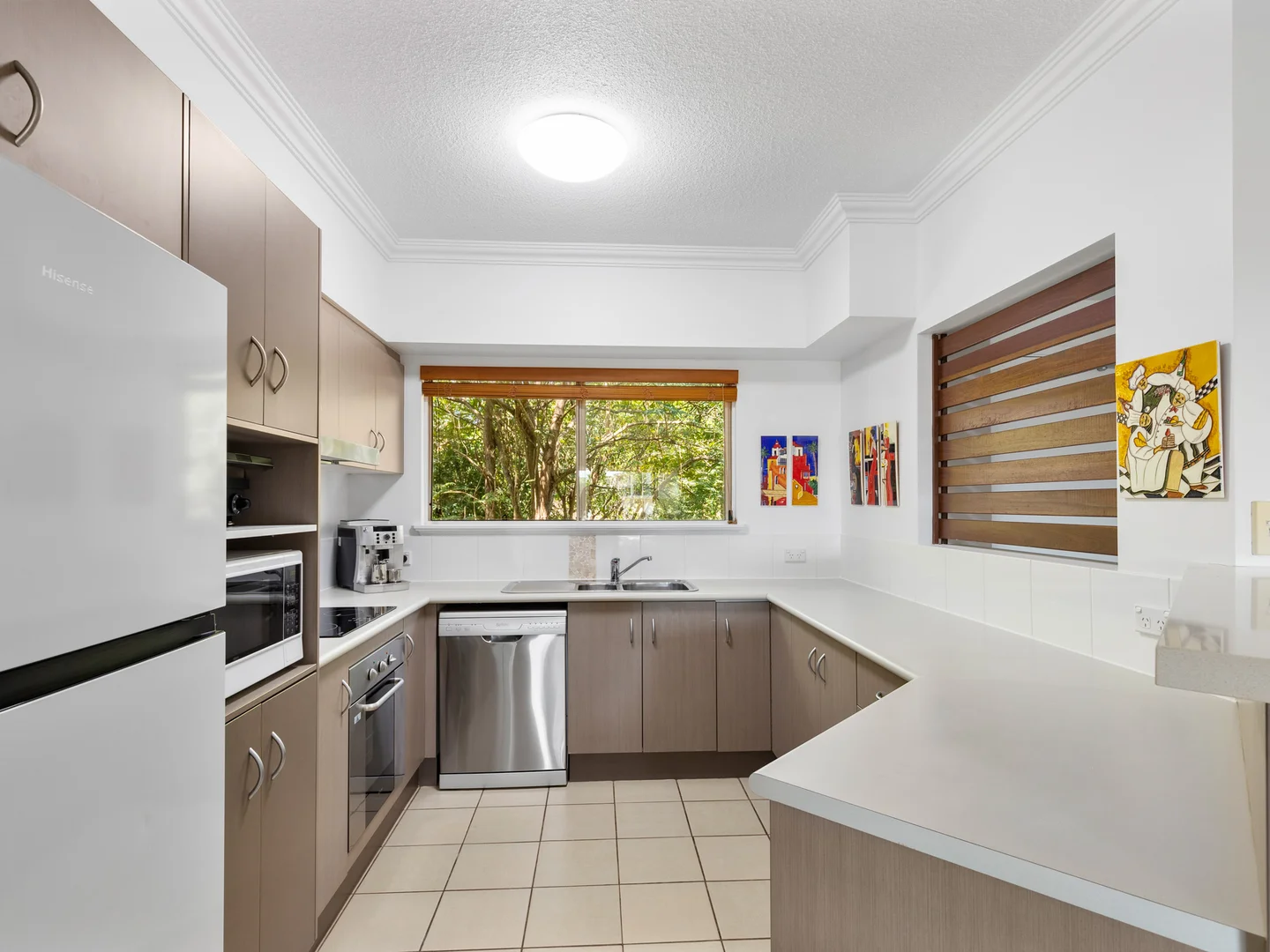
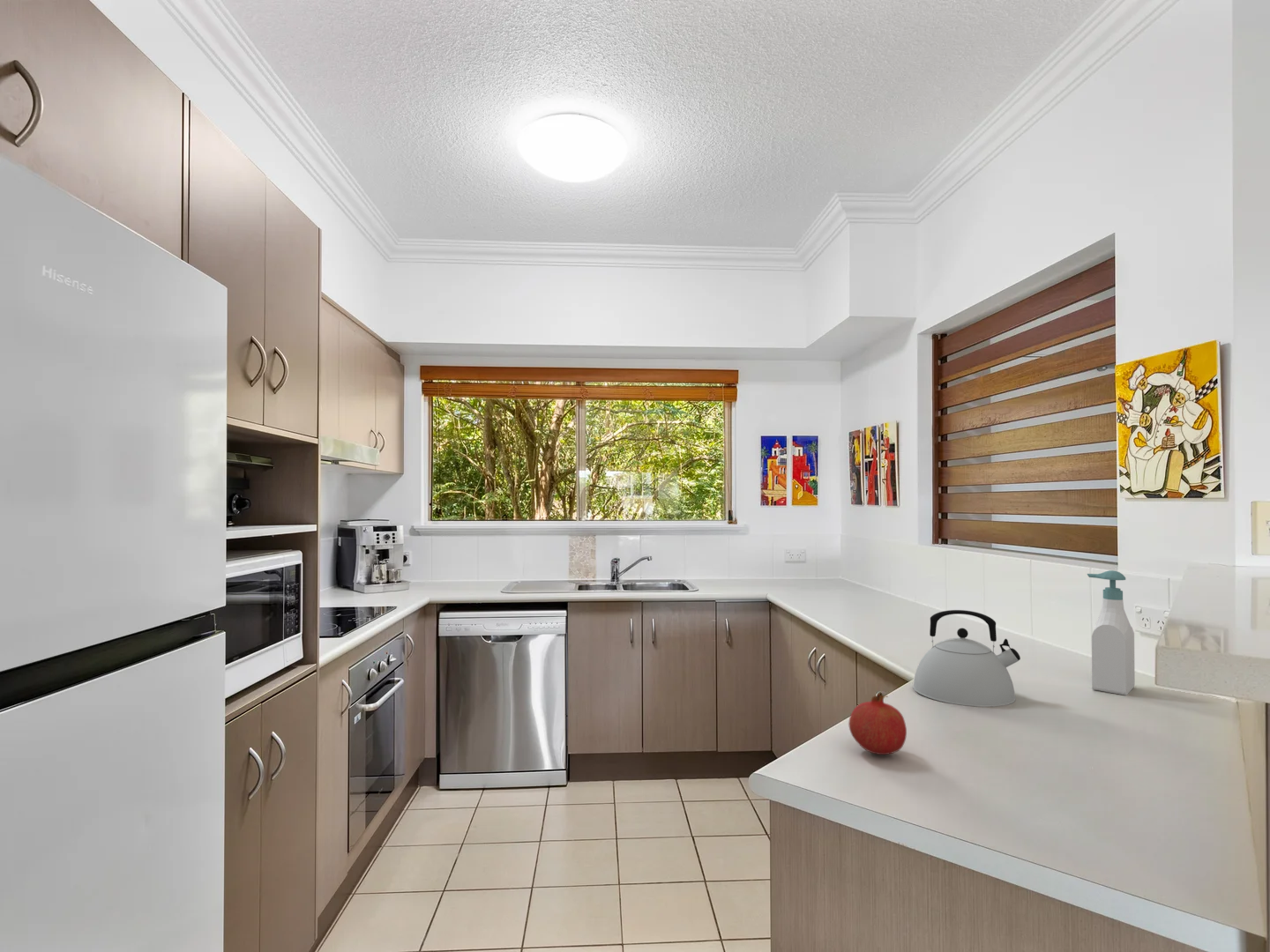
+ kettle [912,609,1021,708]
+ fruit [848,692,908,755]
+ soap bottle [1087,569,1136,696]
